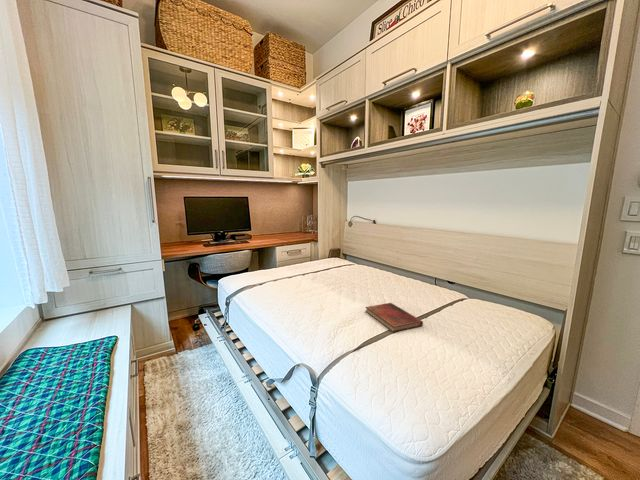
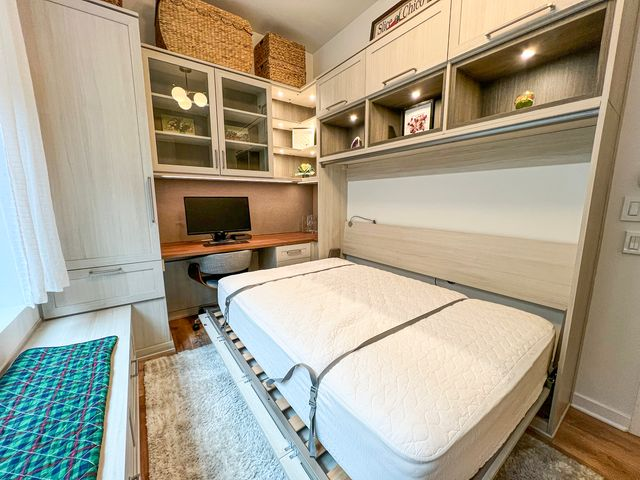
- diary [364,302,424,333]
